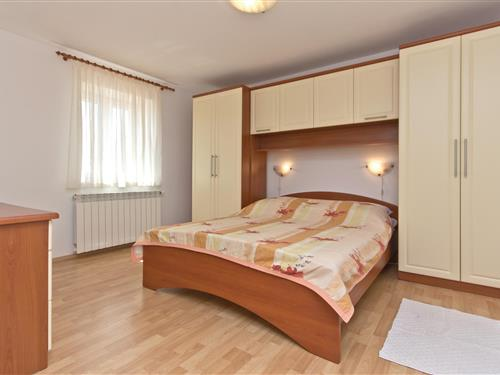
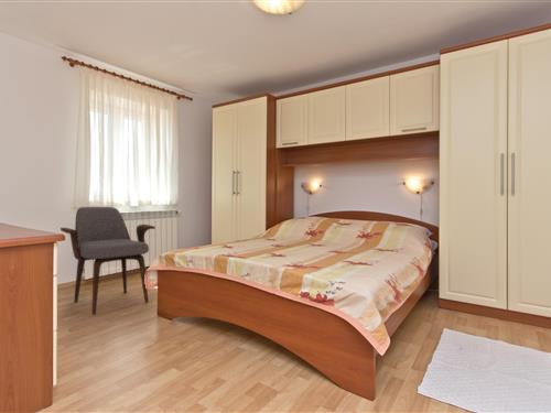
+ armchair [60,206,156,316]
